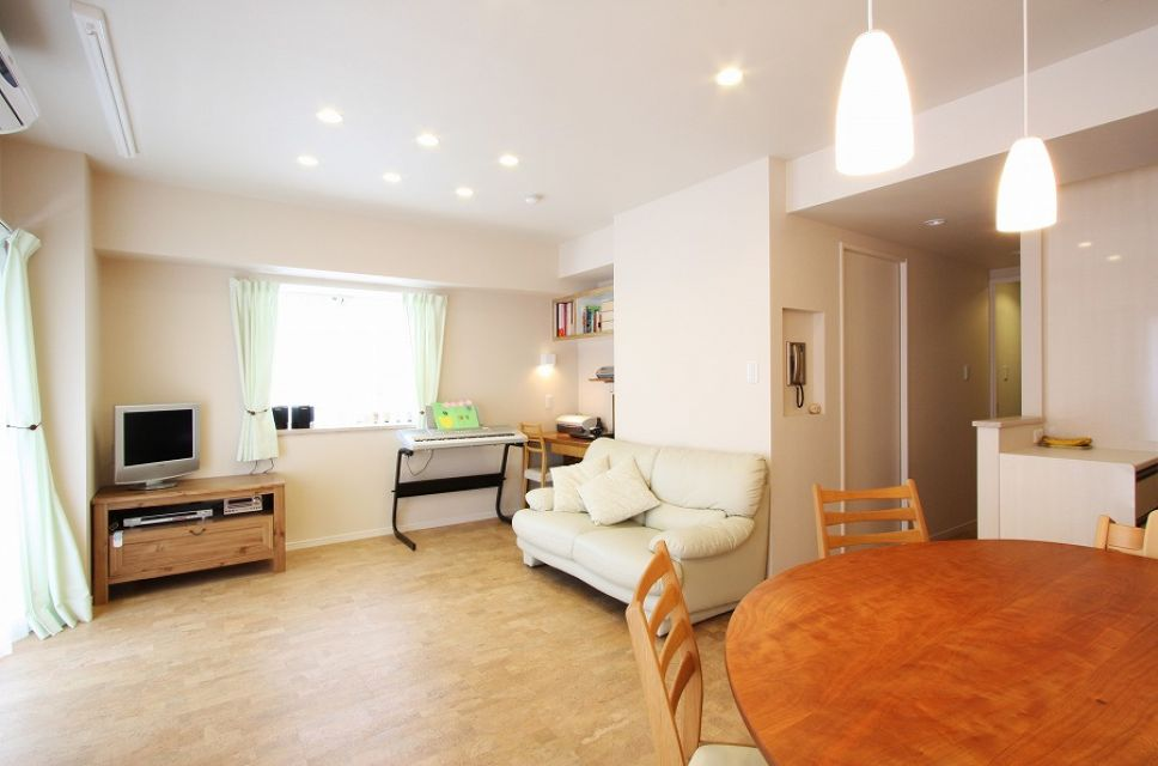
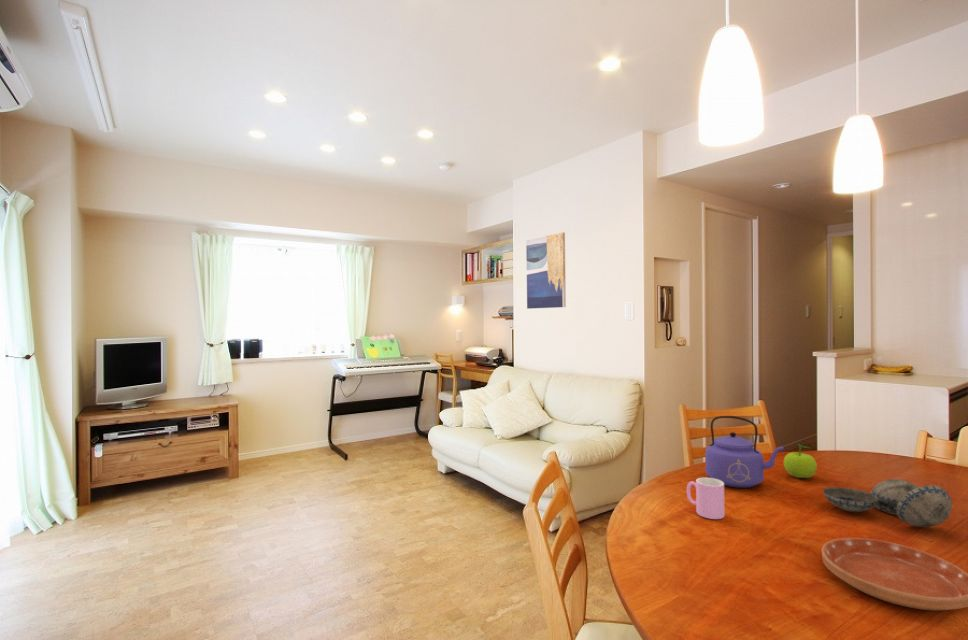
+ saucer [821,537,968,611]
+ kettle [705,415,785,489]
+ wall art [525,231,567,310]
+ decorative bowl [821,478,953,528]
+ fruit [783,443,818,479]
+ cup [686,477,725,520]
